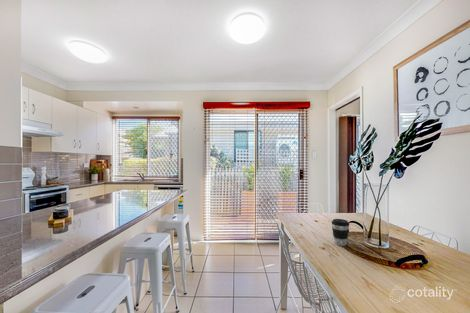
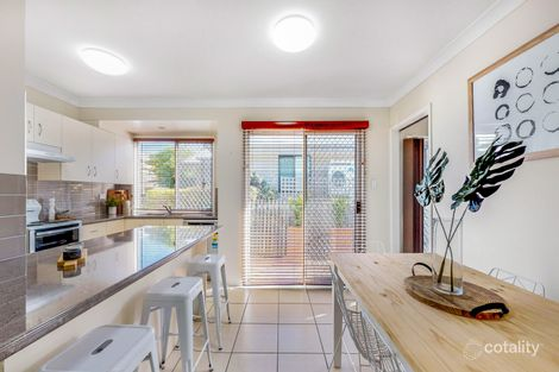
- coffee cup [331,218,350,247]
